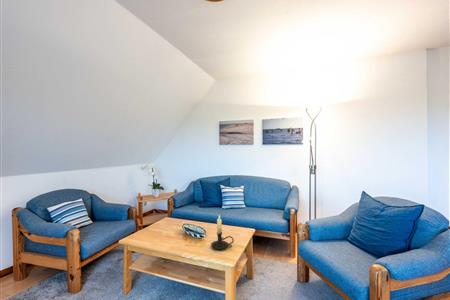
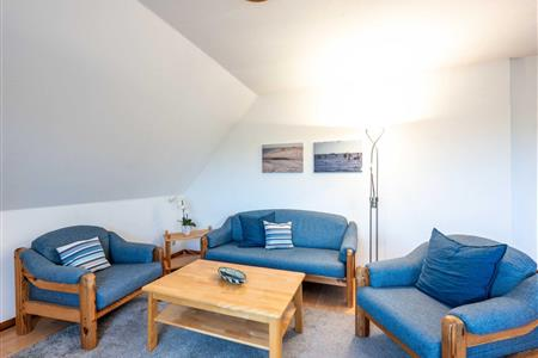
- candle holder [210,214,235,251]
